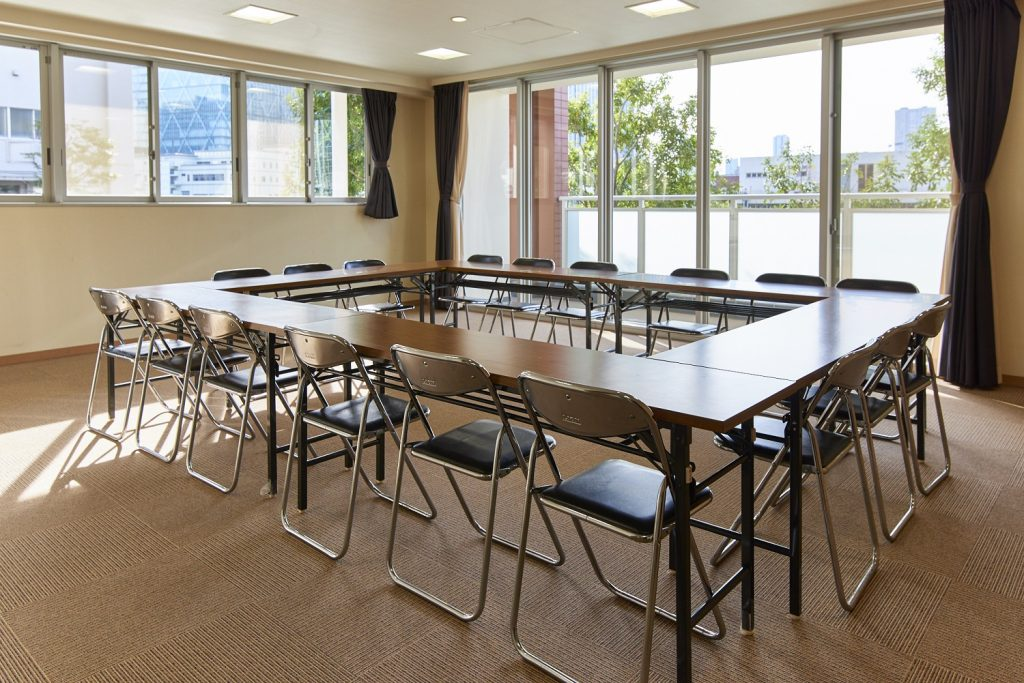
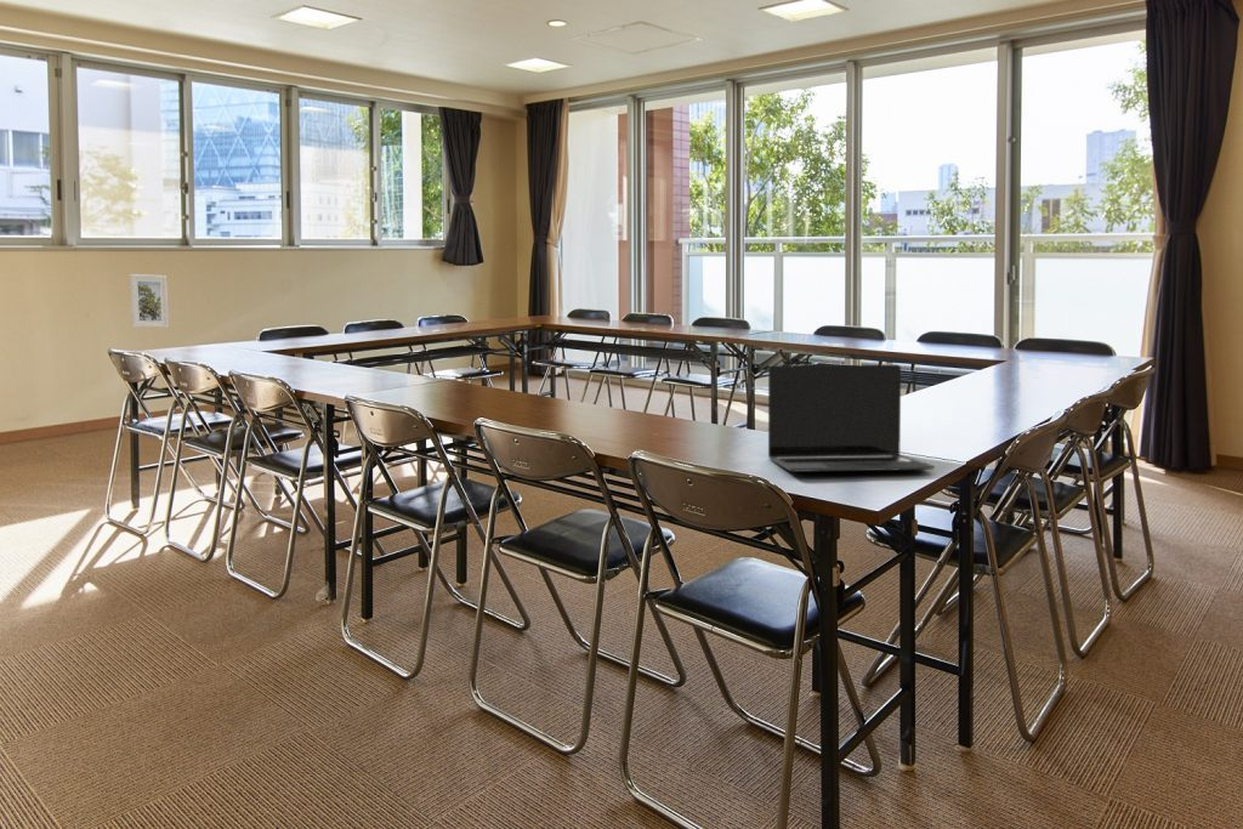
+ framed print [129,273,170,329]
+ laptop [767,364,936,473]
